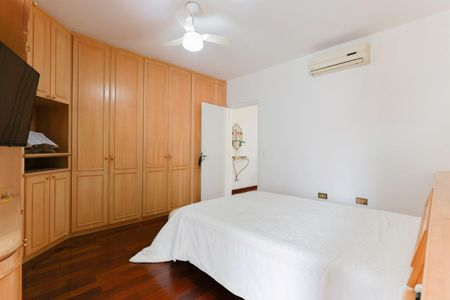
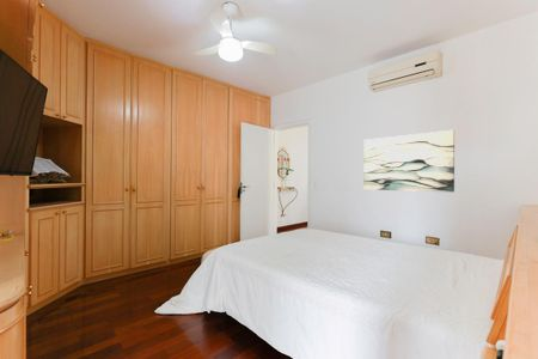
+ wall art [362,129,456,193]
